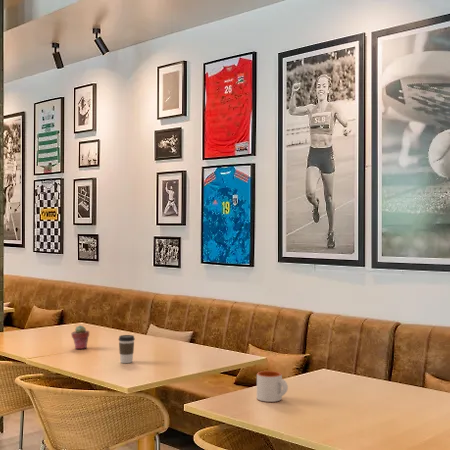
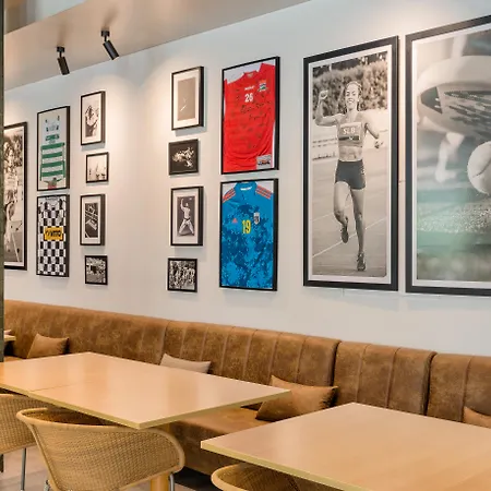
- mug [256,370,289,403]
- coffee cup [118,334,136,364]
- potted succulent [71,324,90,350]
